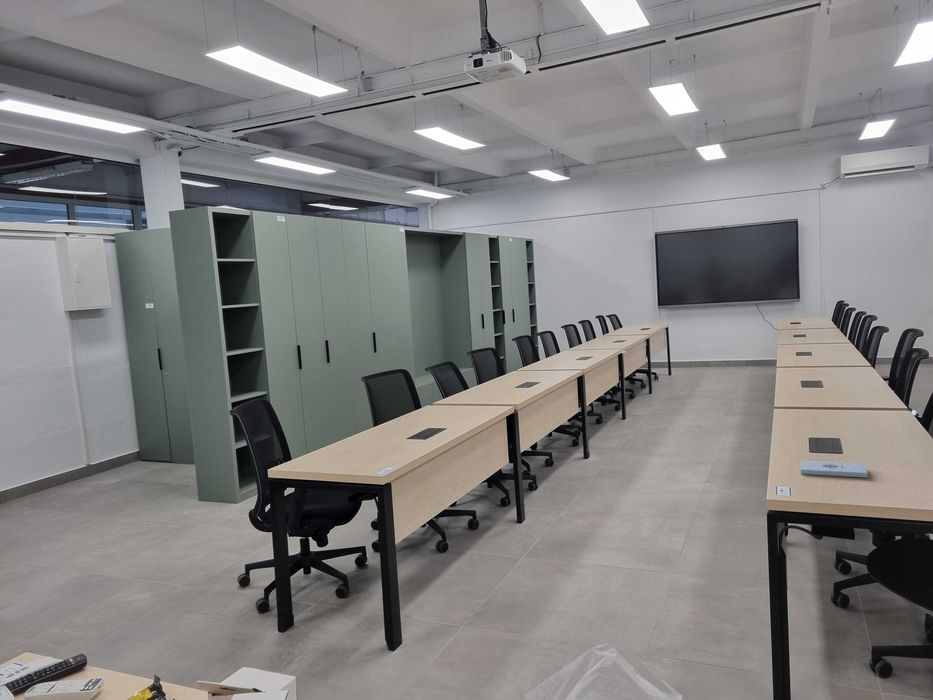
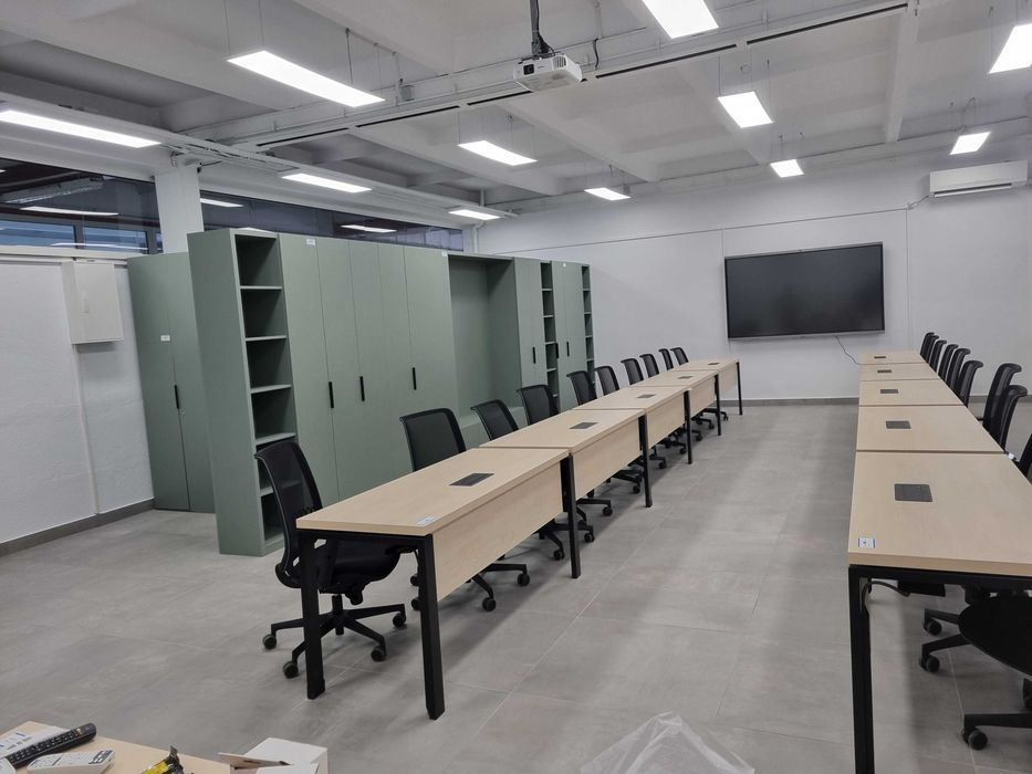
- notepad [799,460,869,479]
